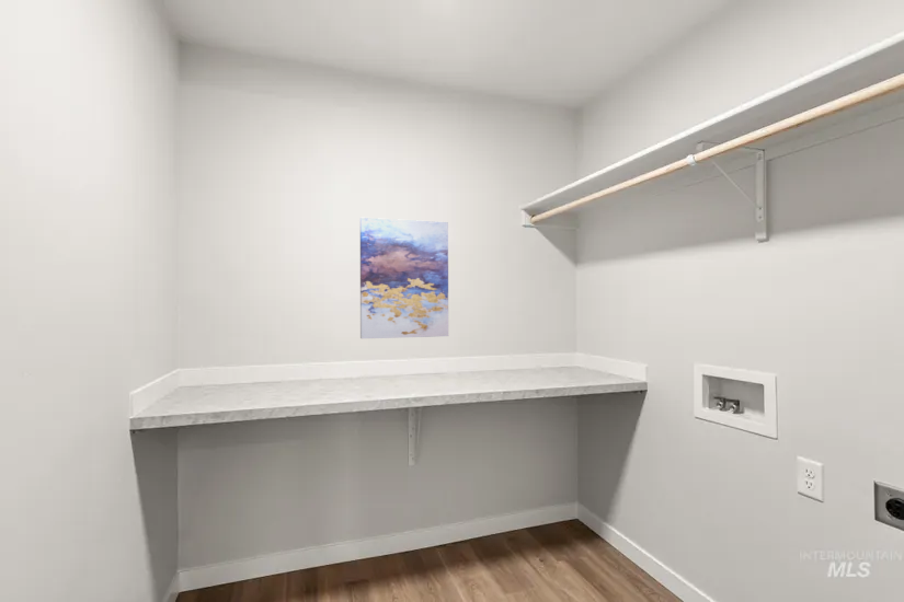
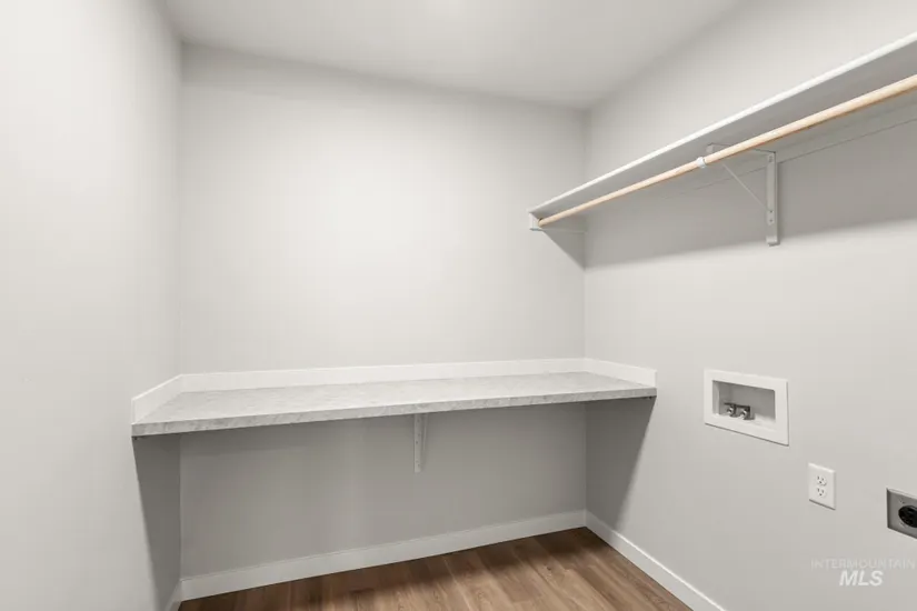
- wall art [359,217,449,339]
